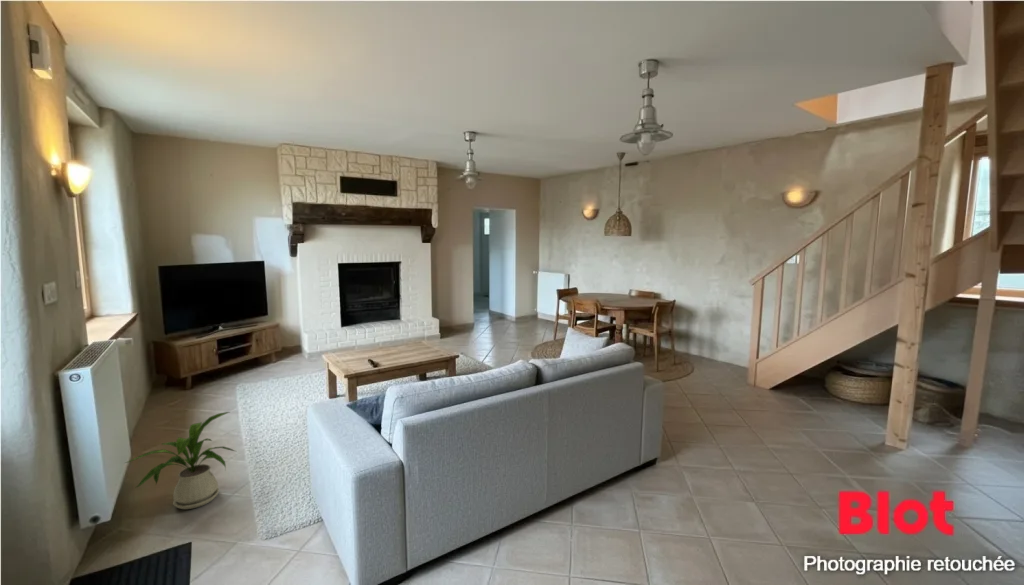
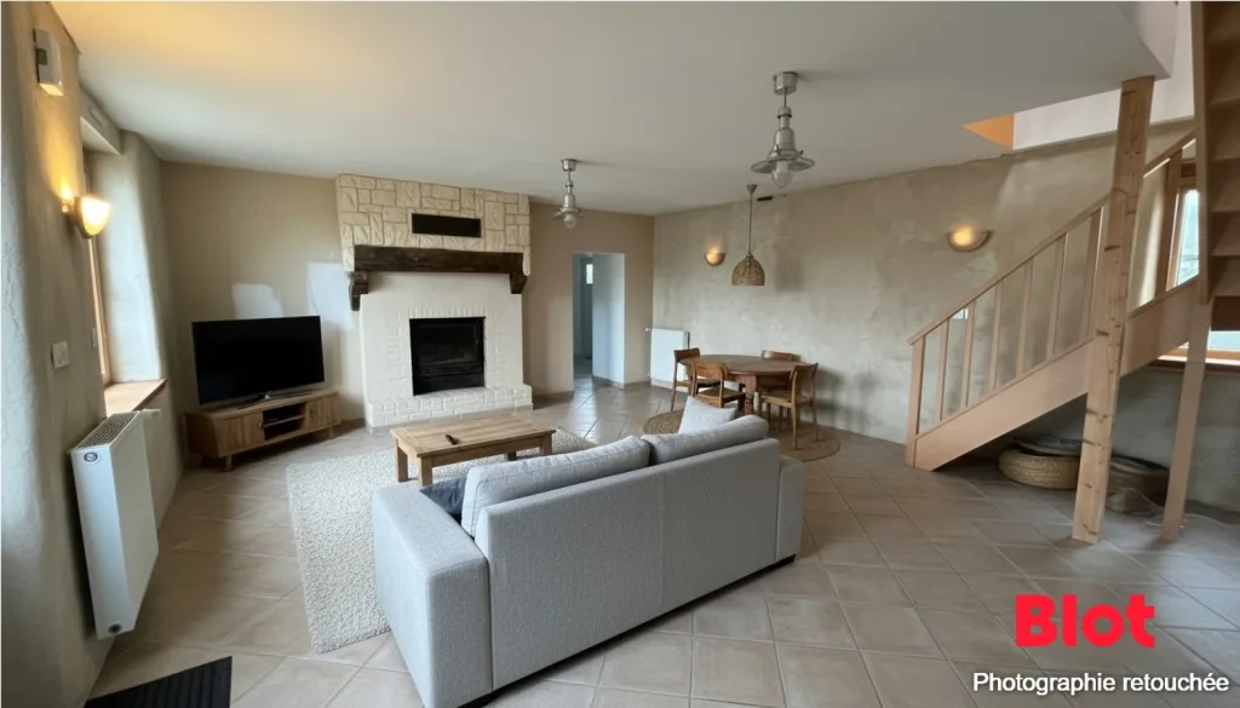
- house plant [125,411,236,510]
